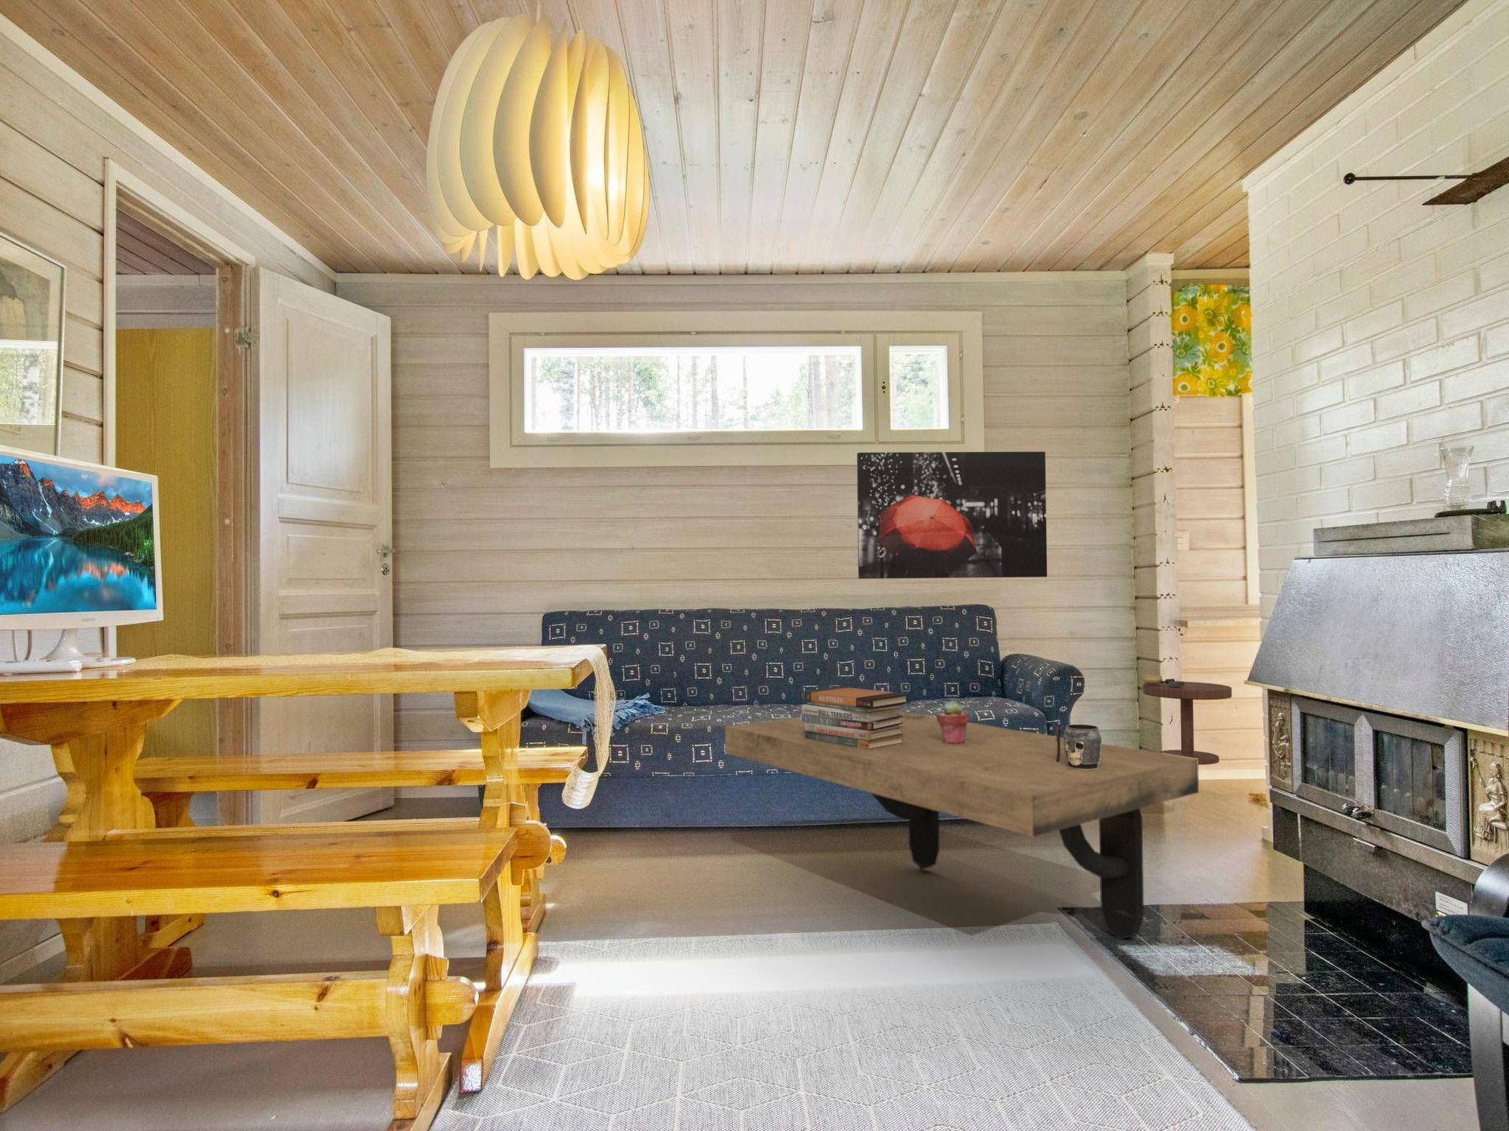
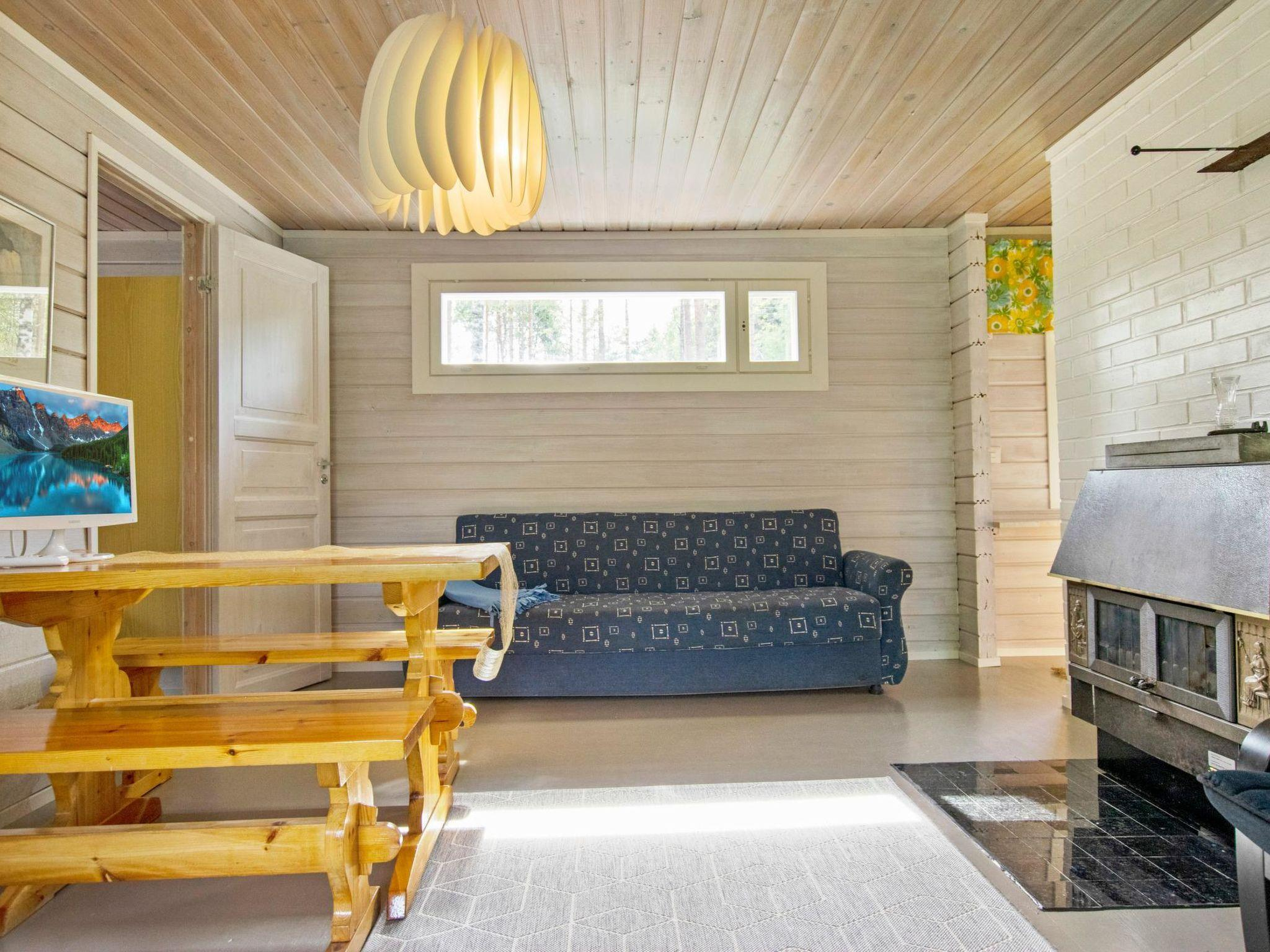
- wall art [857,450,1048,580]
- side table [1142,674,1232,766]
- mug [1052,724,1103,770]
- coffee table [725,710,1200,940]
- potted succulent [936,700,970,744]
- book stack [800,685,910,751]
